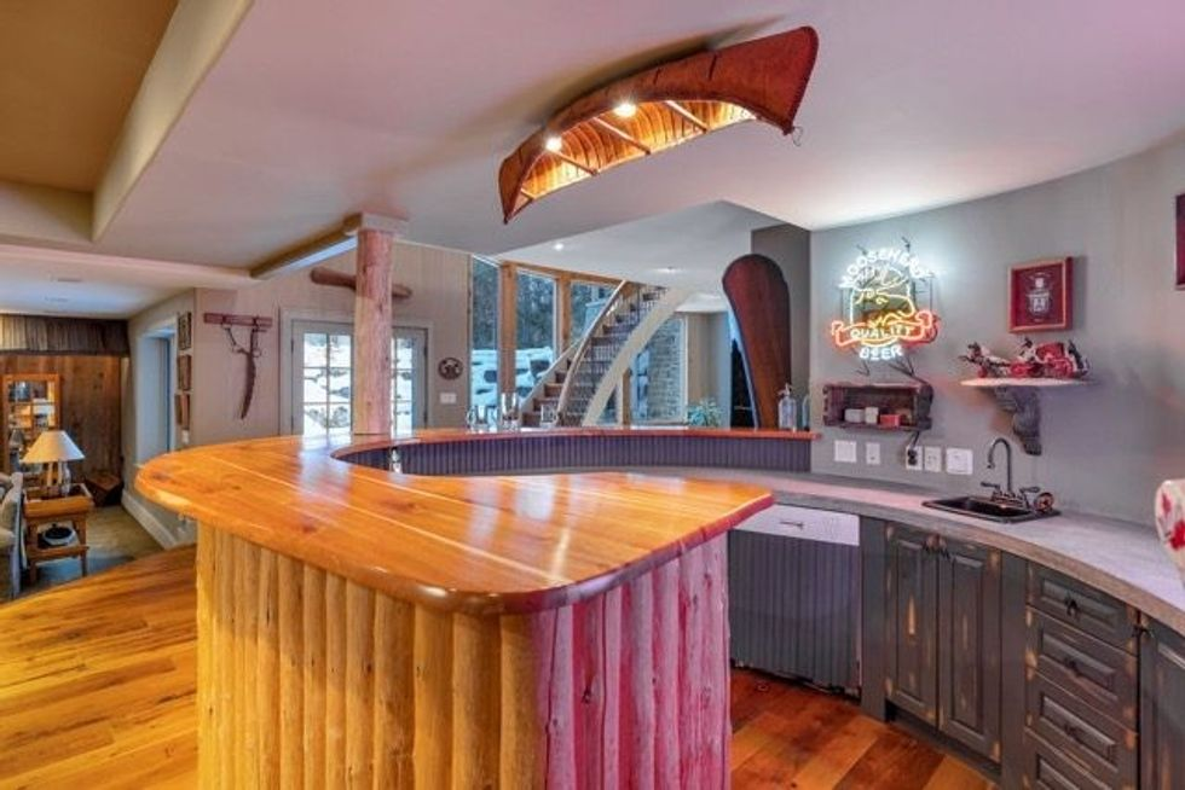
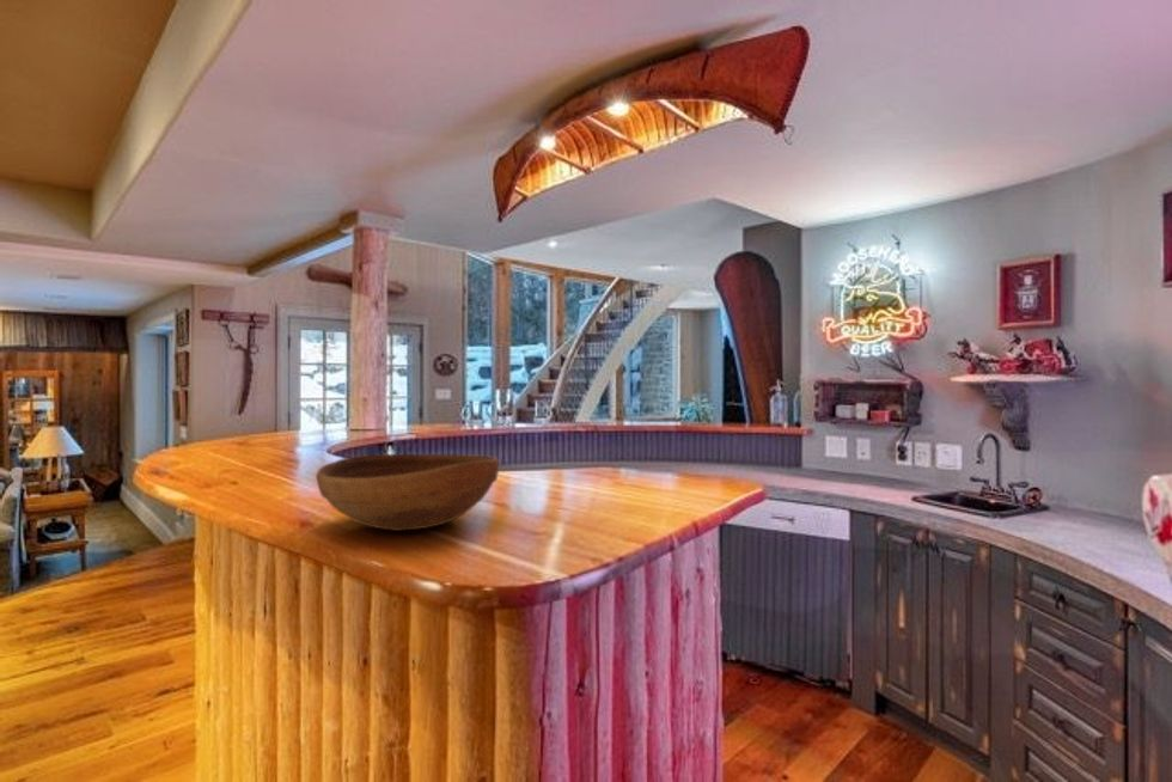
+ bowl [315,453,500,532]
